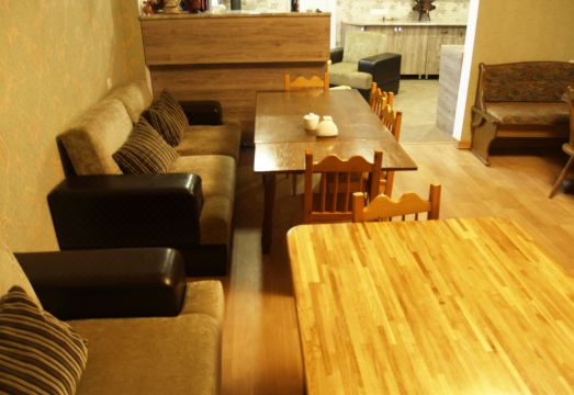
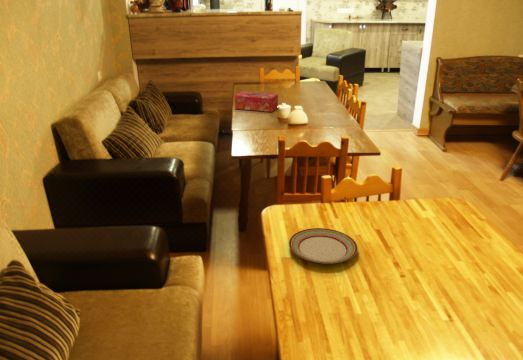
+ plate [288,227,359,264]
+ tissue box [234,91,279,113]
